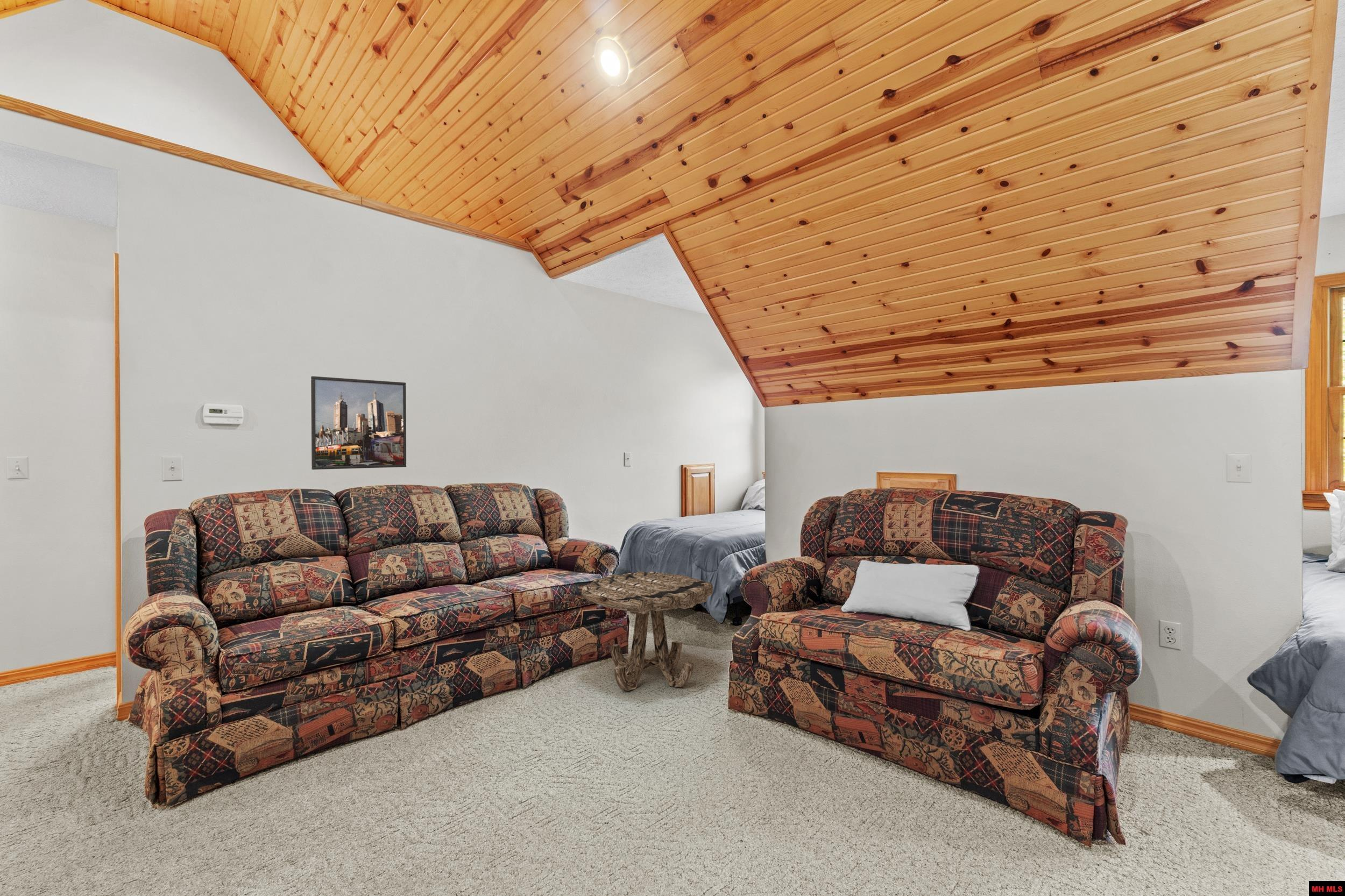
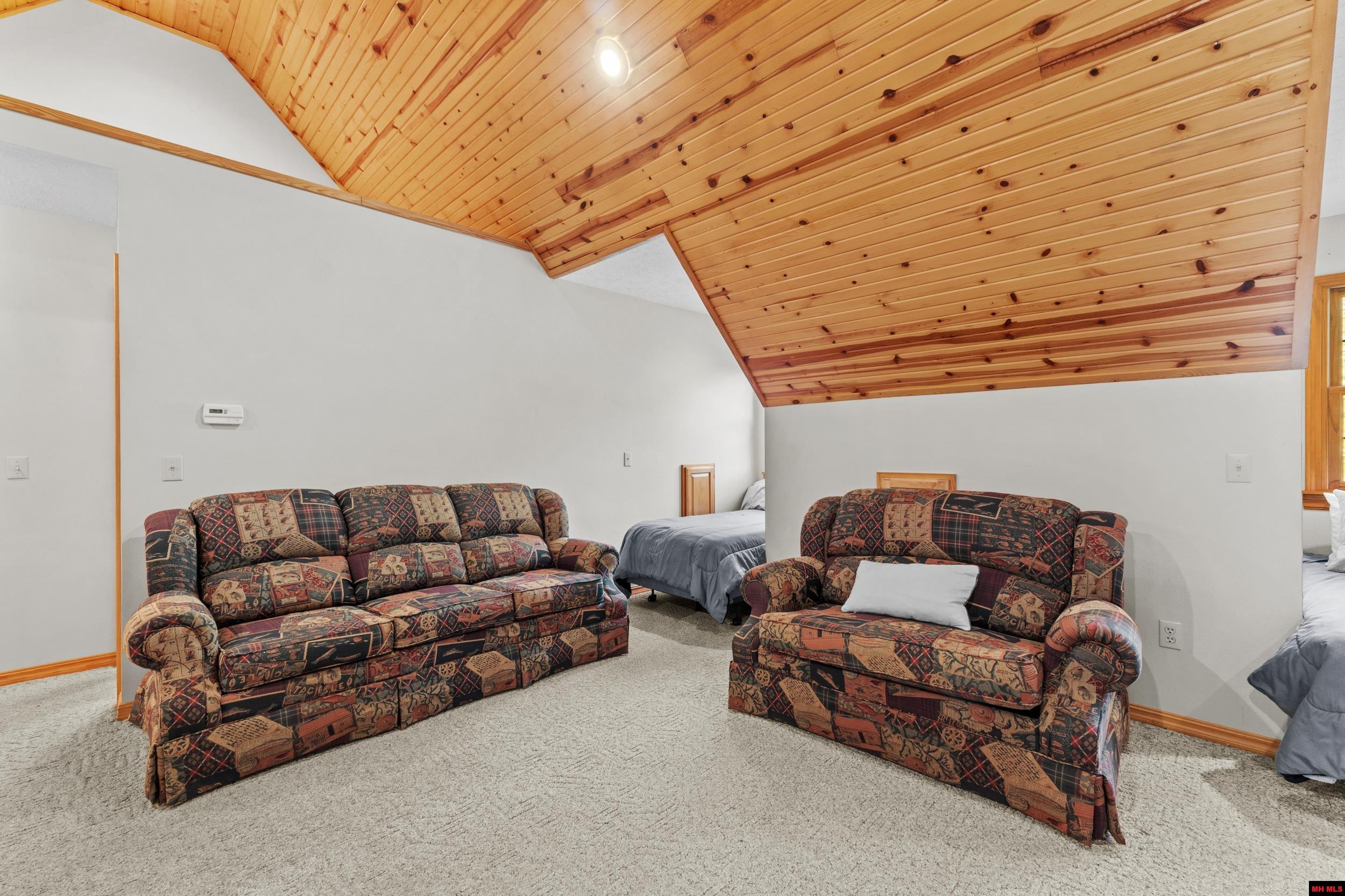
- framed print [310,376,407,470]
- side table [581,571,713,691]
